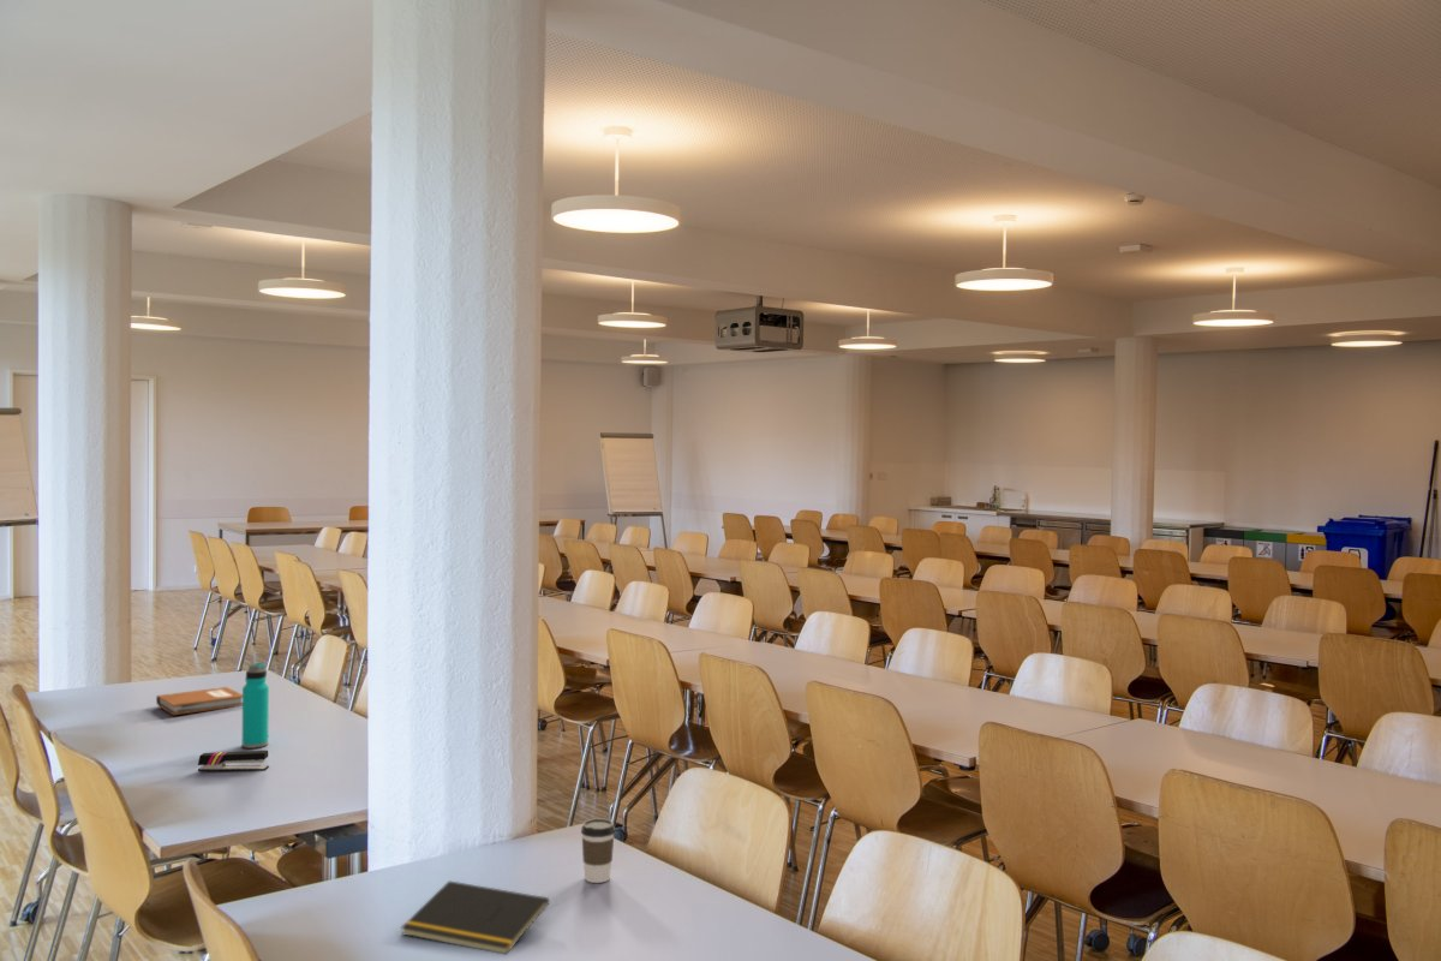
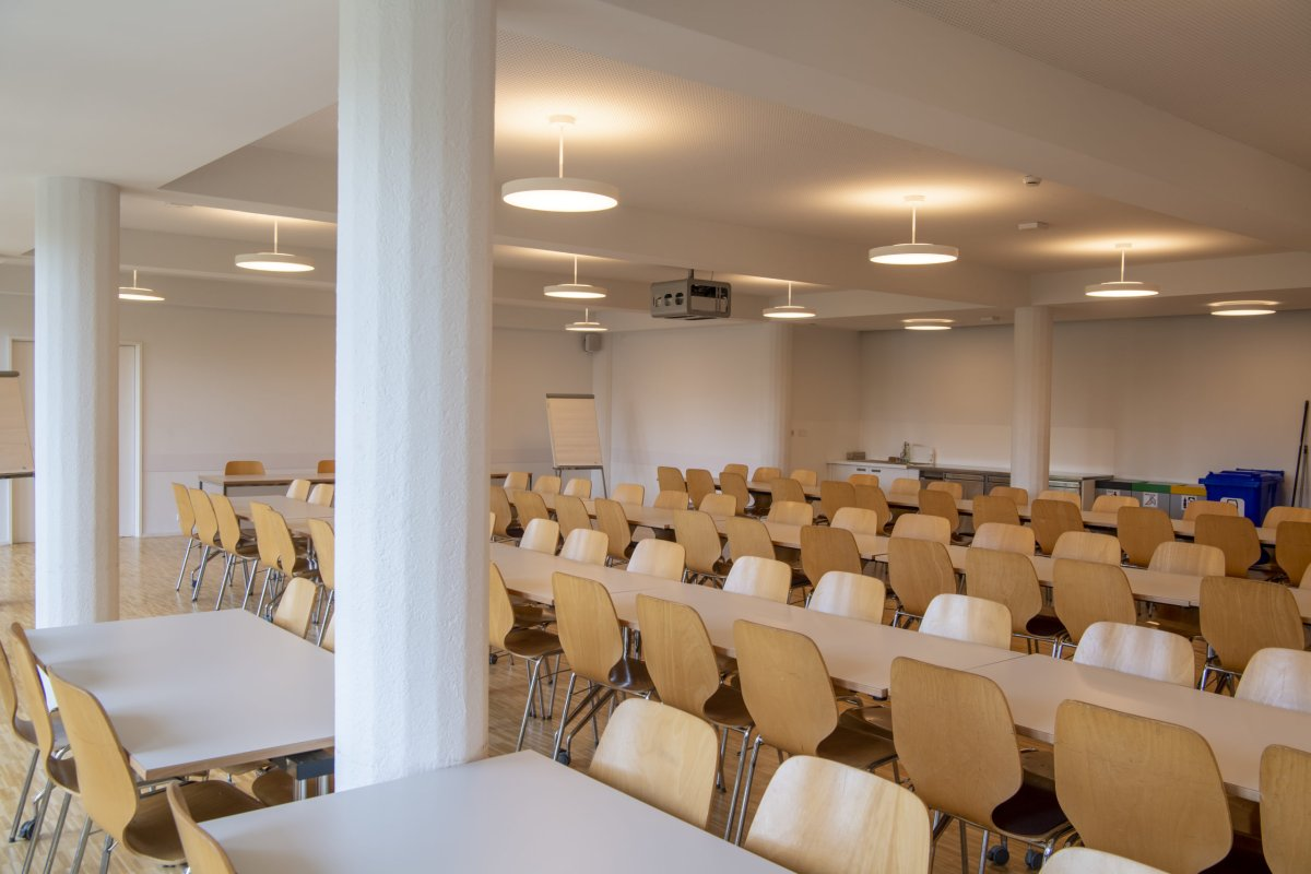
- notebook [155,686,243,716]
- coffee cup [580,817,616,884]
- notepad [400,879,550,956]
- water bottle [241,661,270,750]
- stapler [197,750,270,772]
